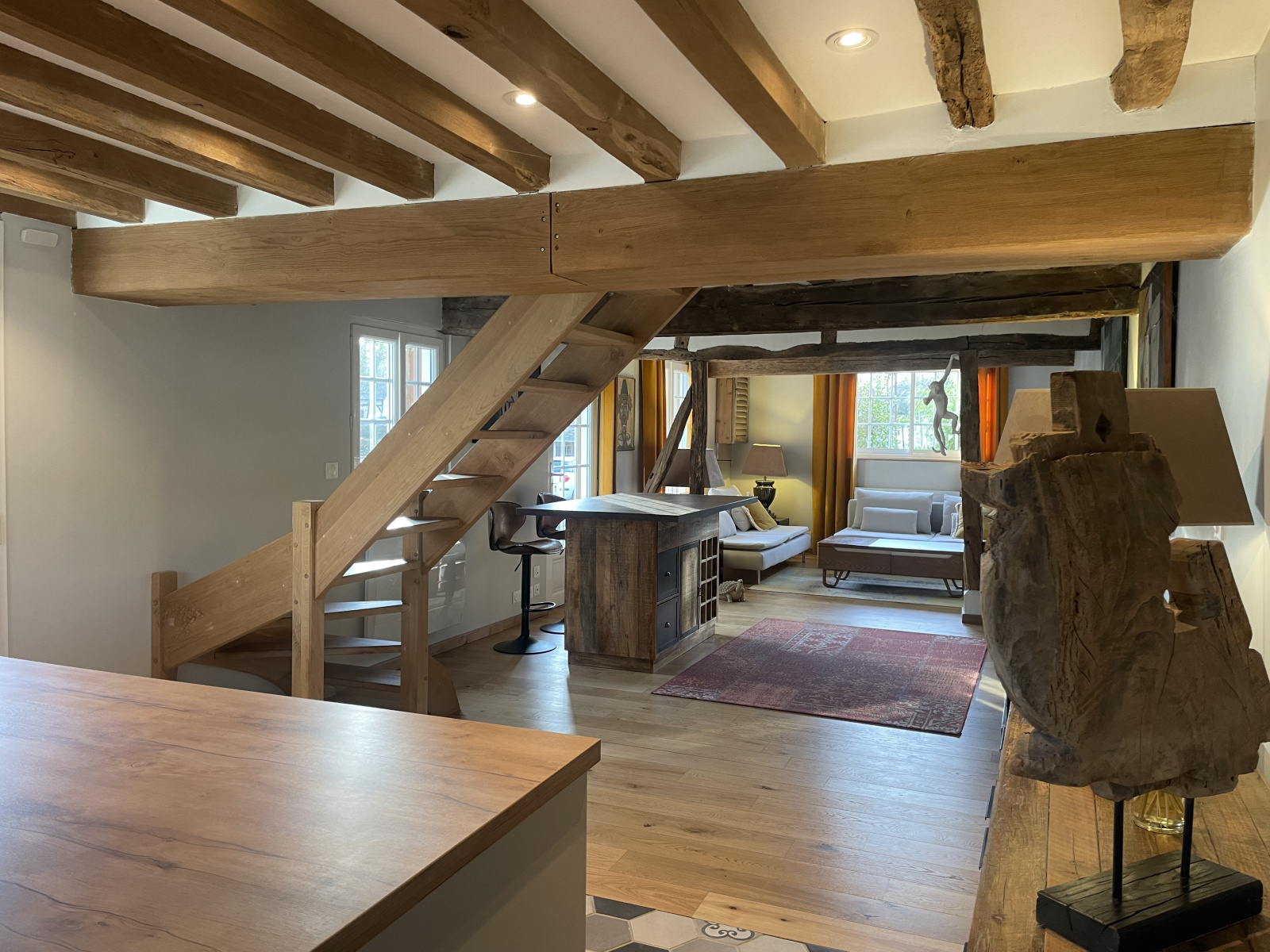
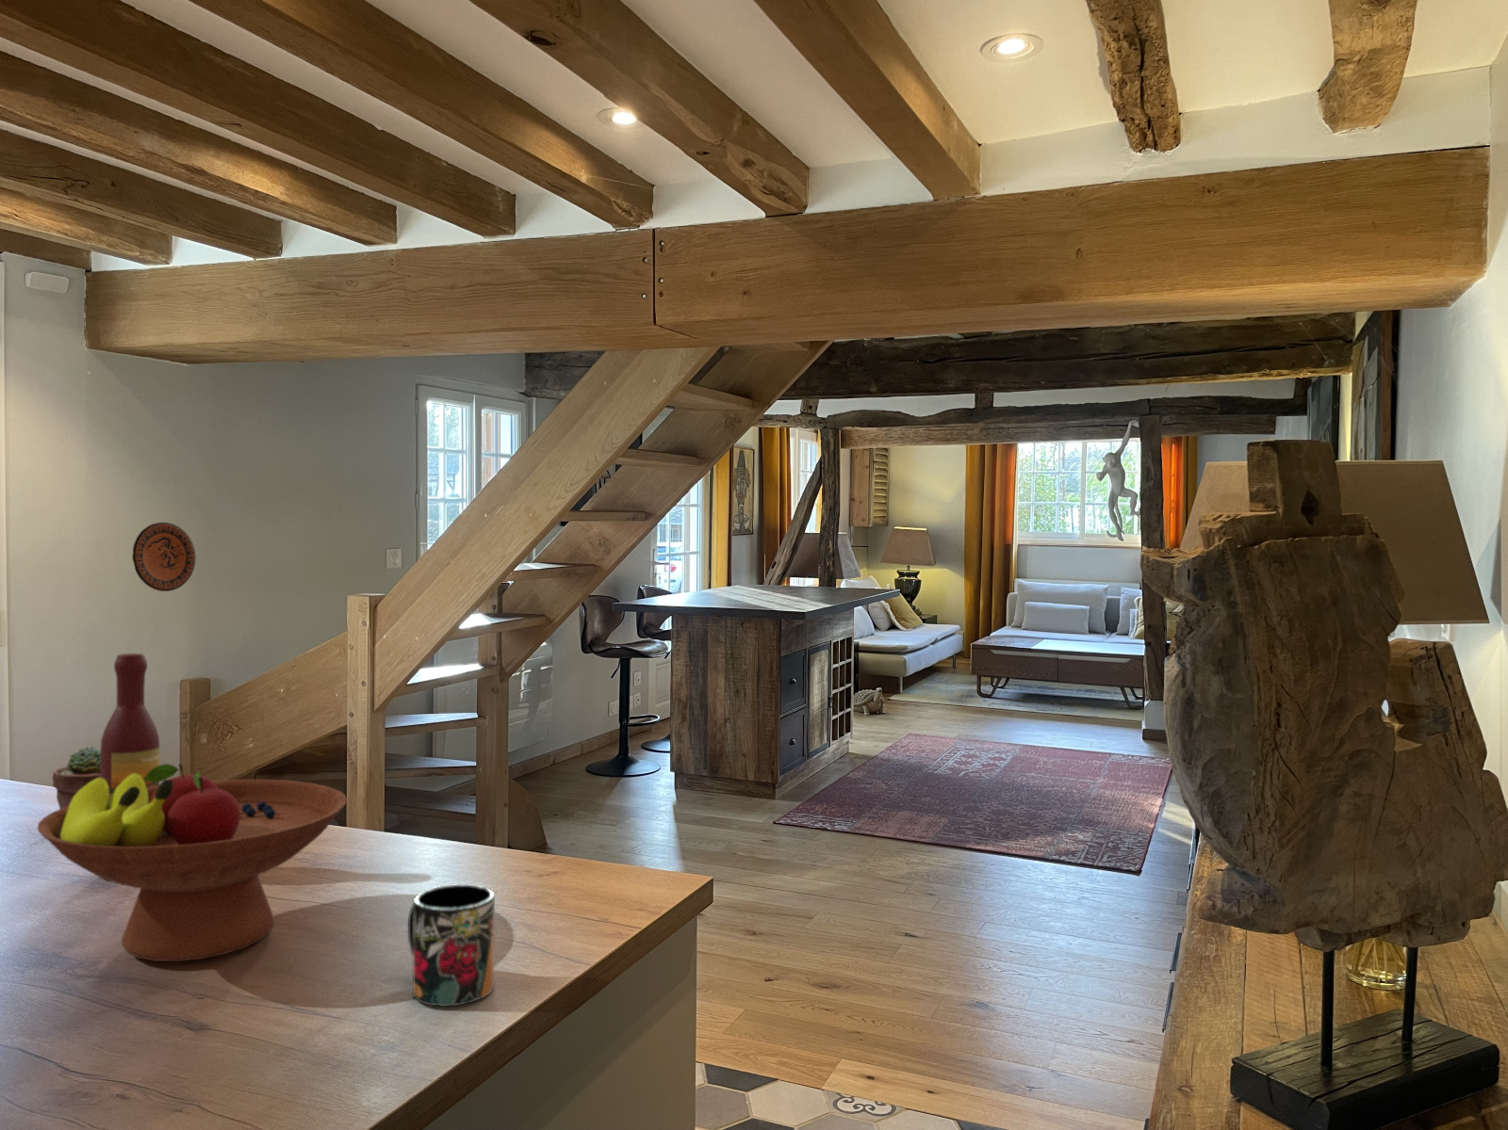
+ wine bottle [100,653,160,795]
+ potted succulent [51,745,101,808]
+ mug [407,883,496,1008]
+ fruit bowl [37,763,348,963]
+ decorative plate [131,522,196,592]
